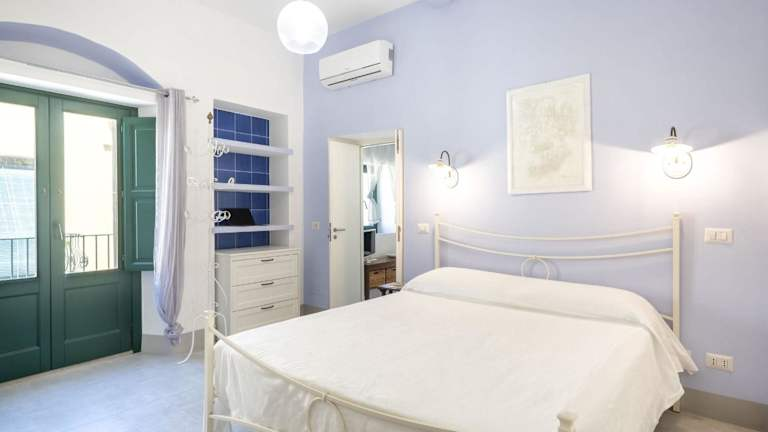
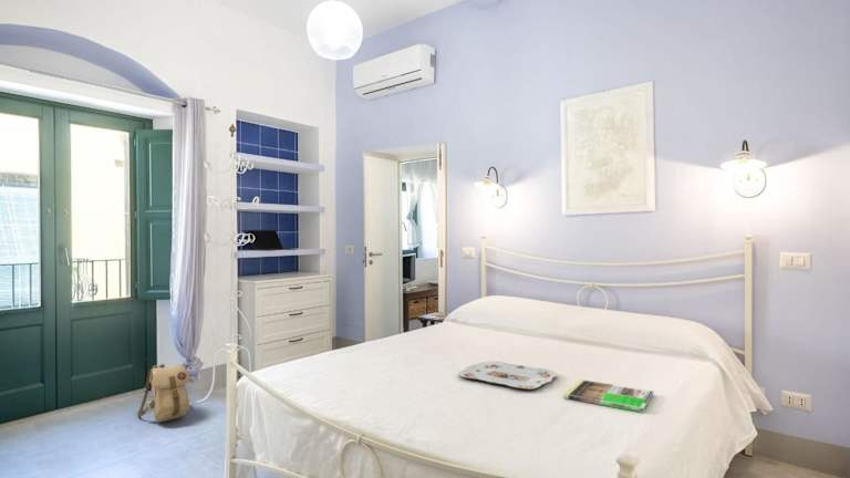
+ serving tray [457,360,558,391]
+ magazine [563,378,654,414]
+ backpack [136,363,191,423]
